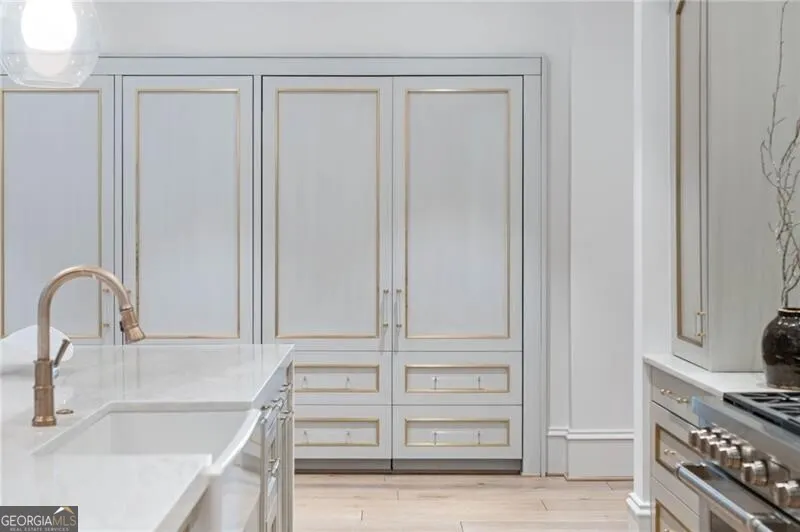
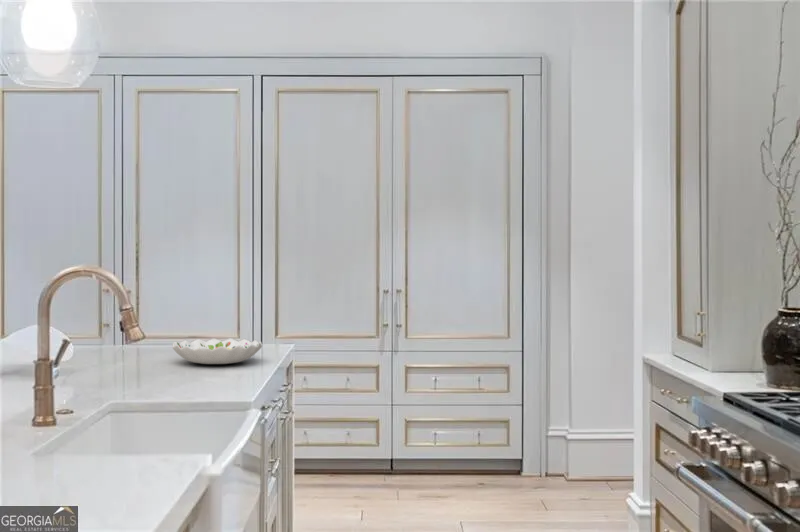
+ decorative bowl [171,337,263,365]
